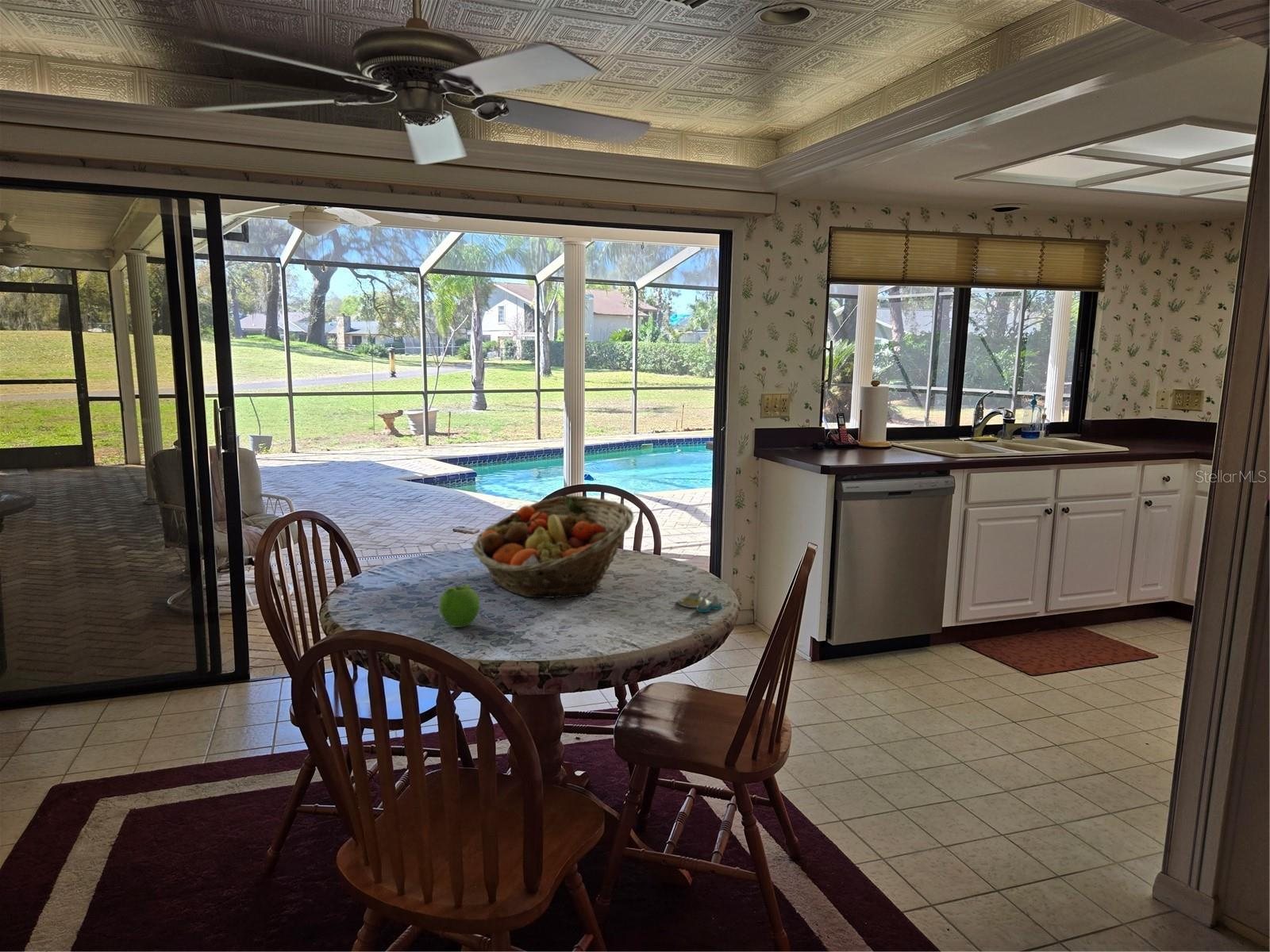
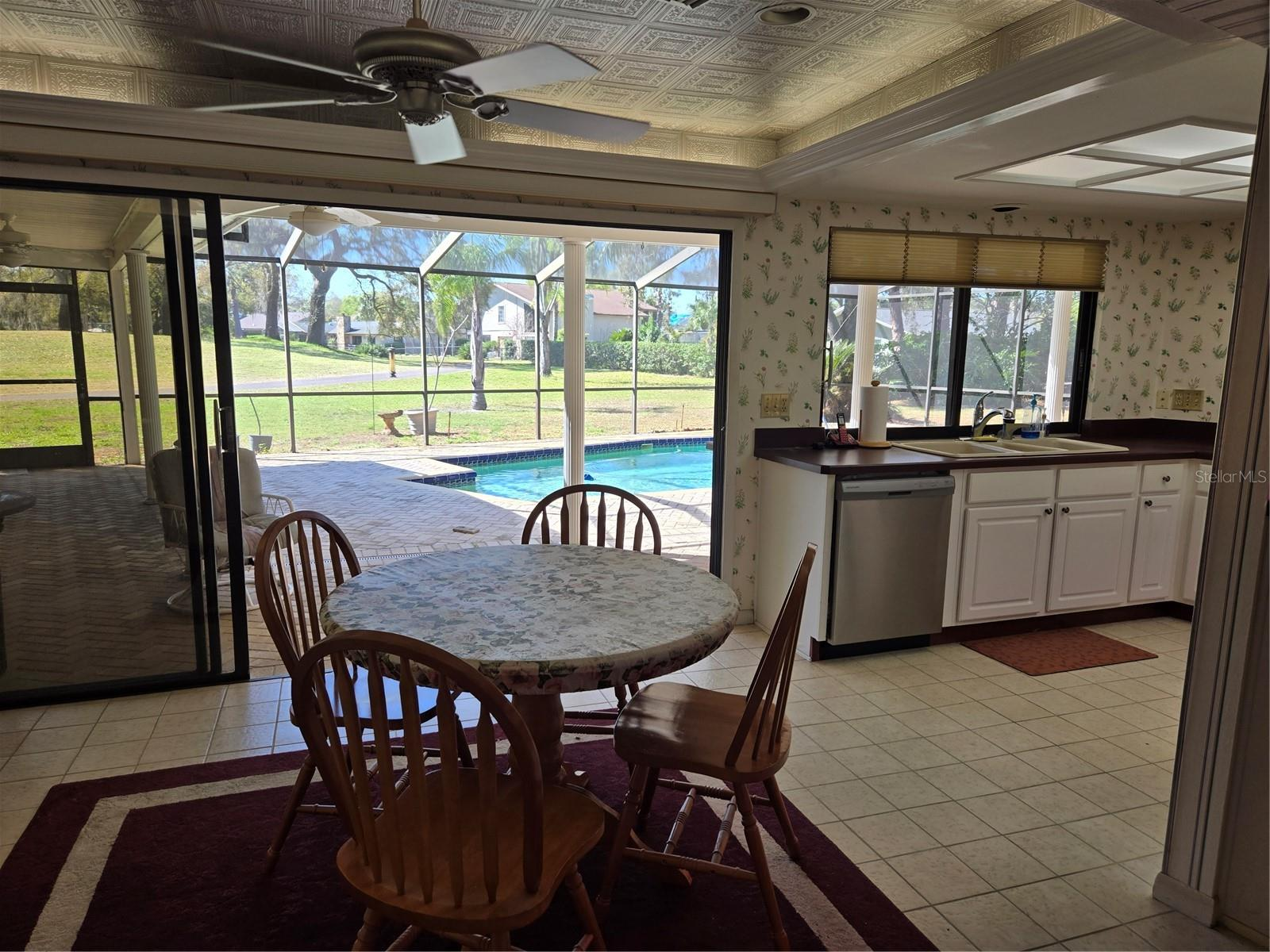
- salt and pepper shaker set [676,589,723,613]
- fruit [438,582,481,628]
- fruit basket [471,494,634,599]
